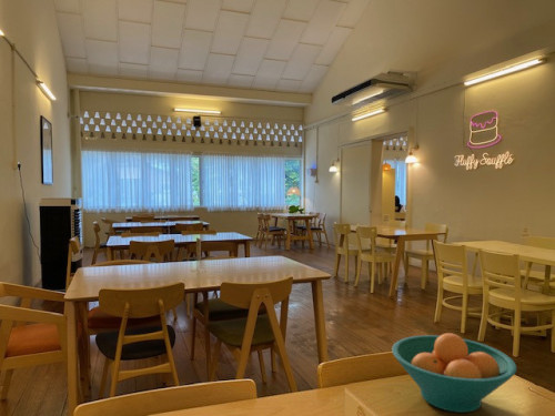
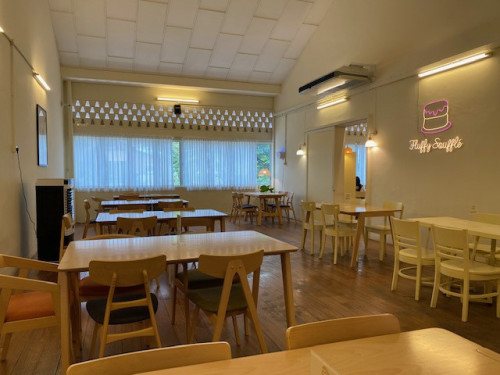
- fruit bowl [391,332,517,414]
